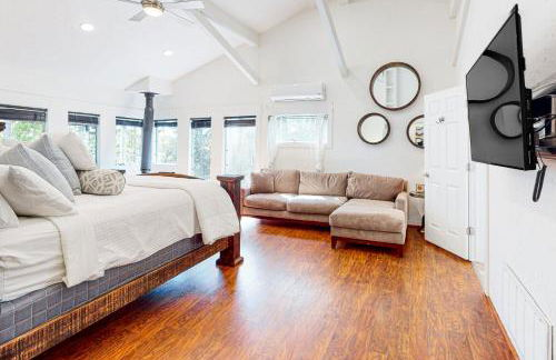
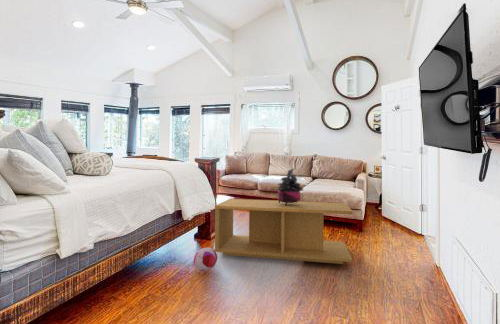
+ plush toy [193,247,218,274]
+ potted plant [276,168,304,206]
+ coffee table [214,198,354,265]
